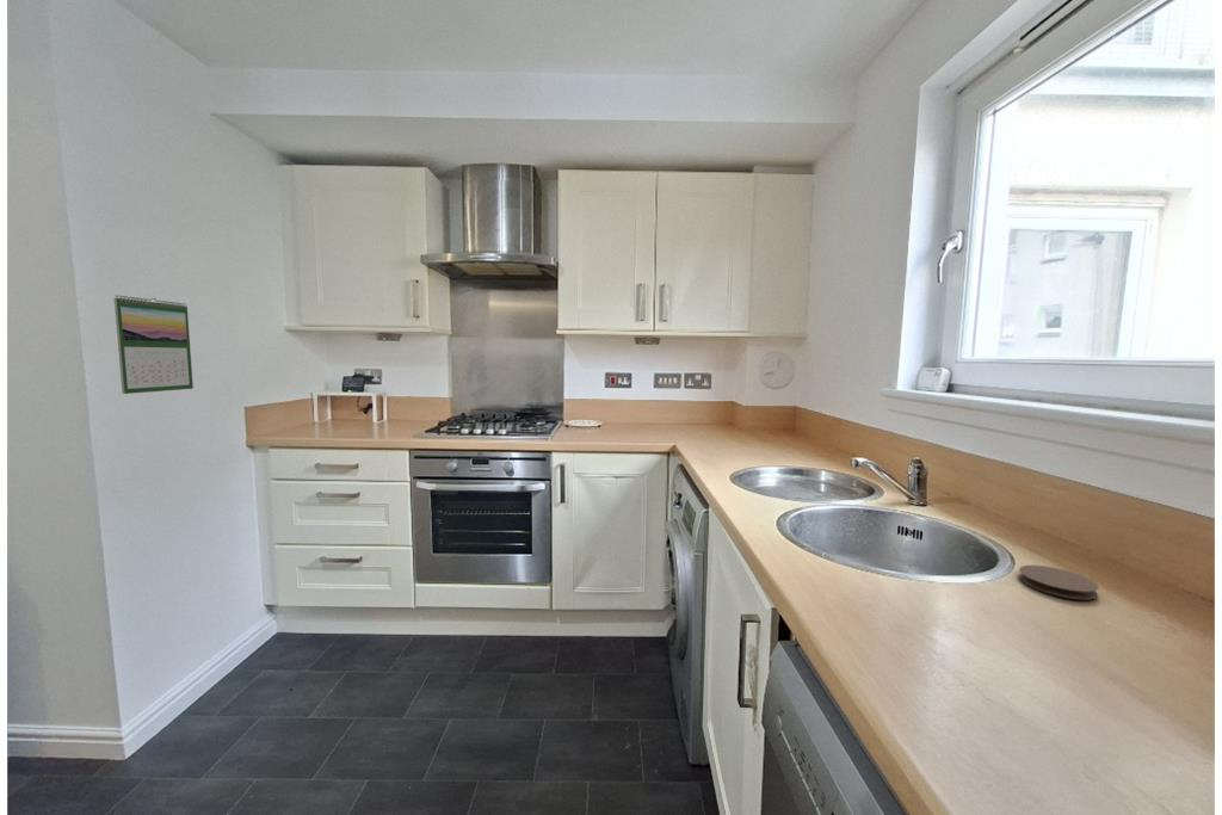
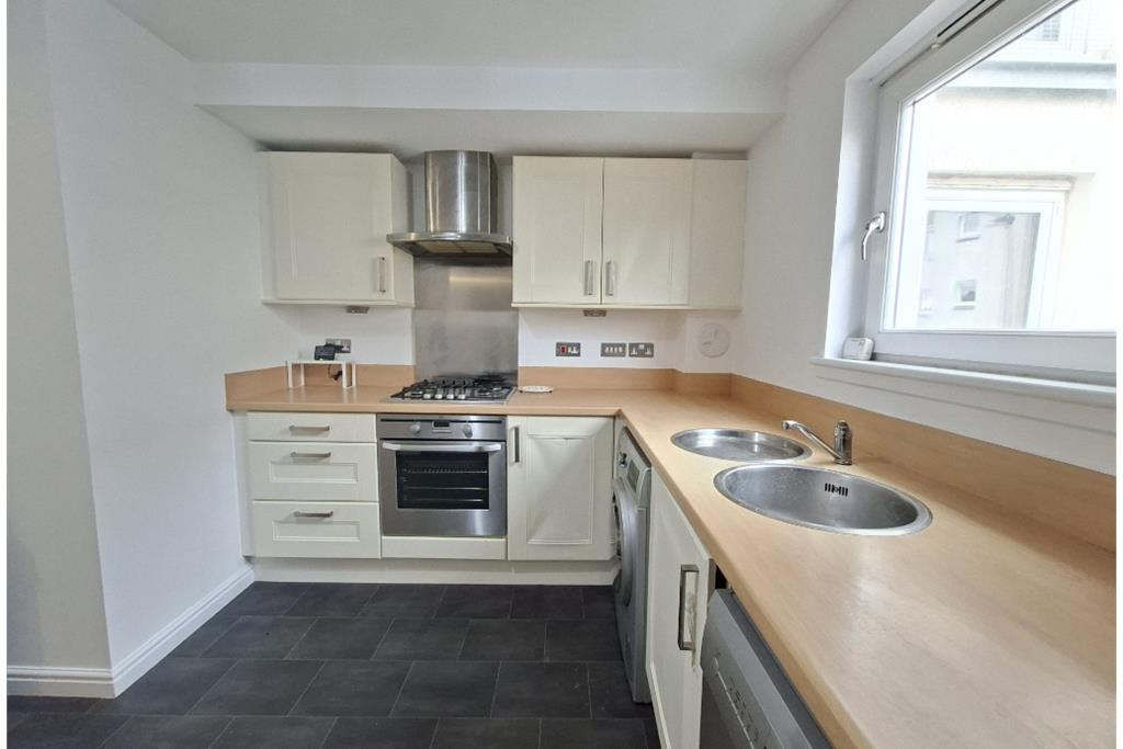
- coaster [1018,564,1100,600]
- calendar [113,294,195,395]
